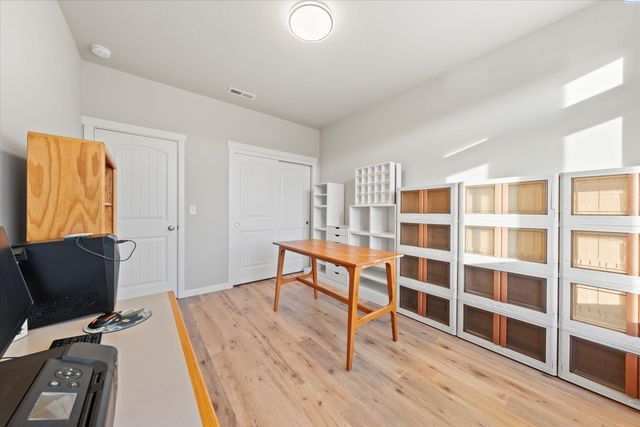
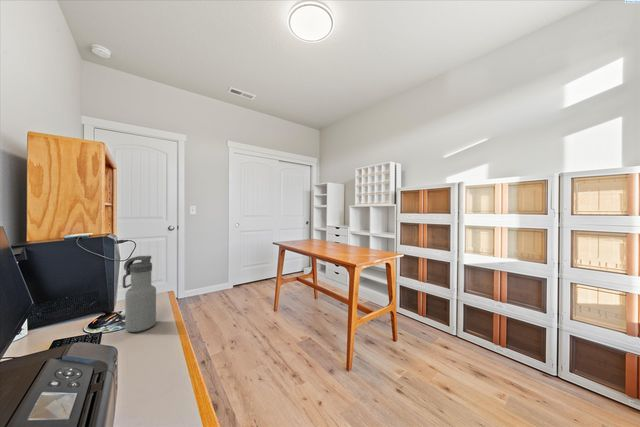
+ water bottle [122,255,157,333]
